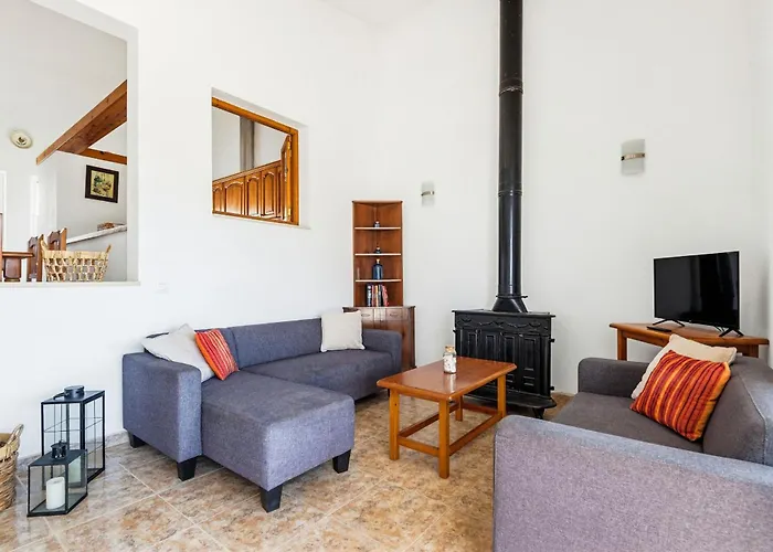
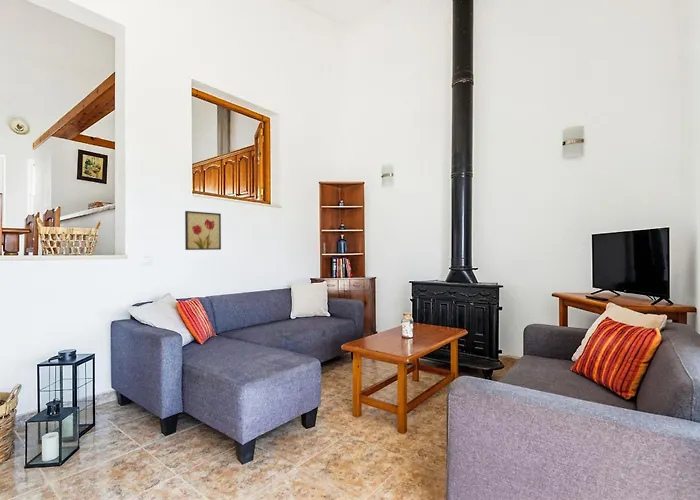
+ wall art [184,210,222,251]
